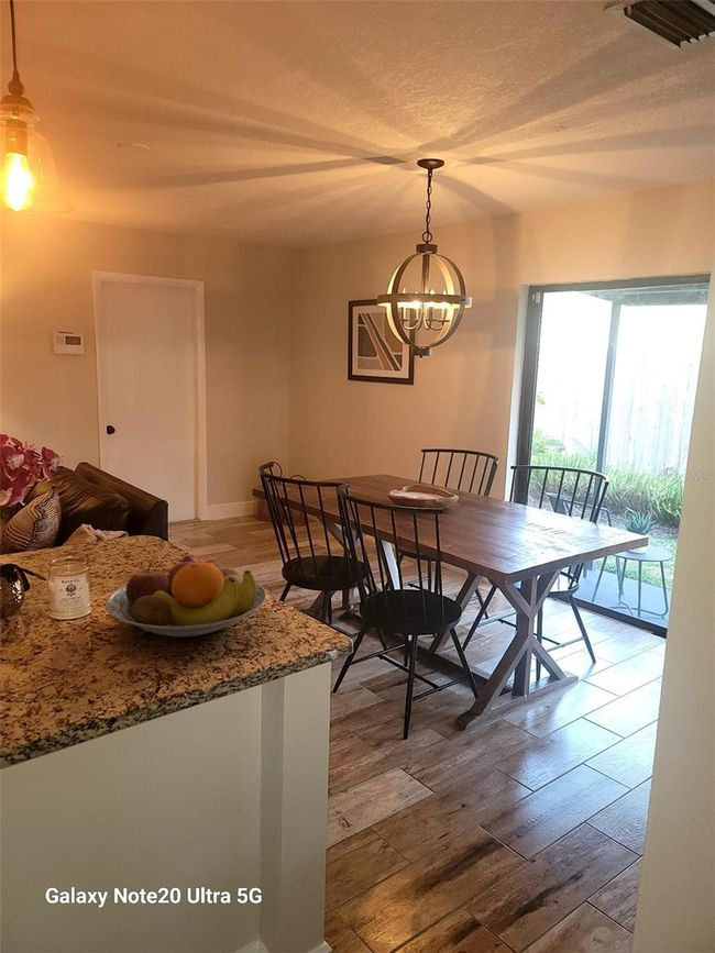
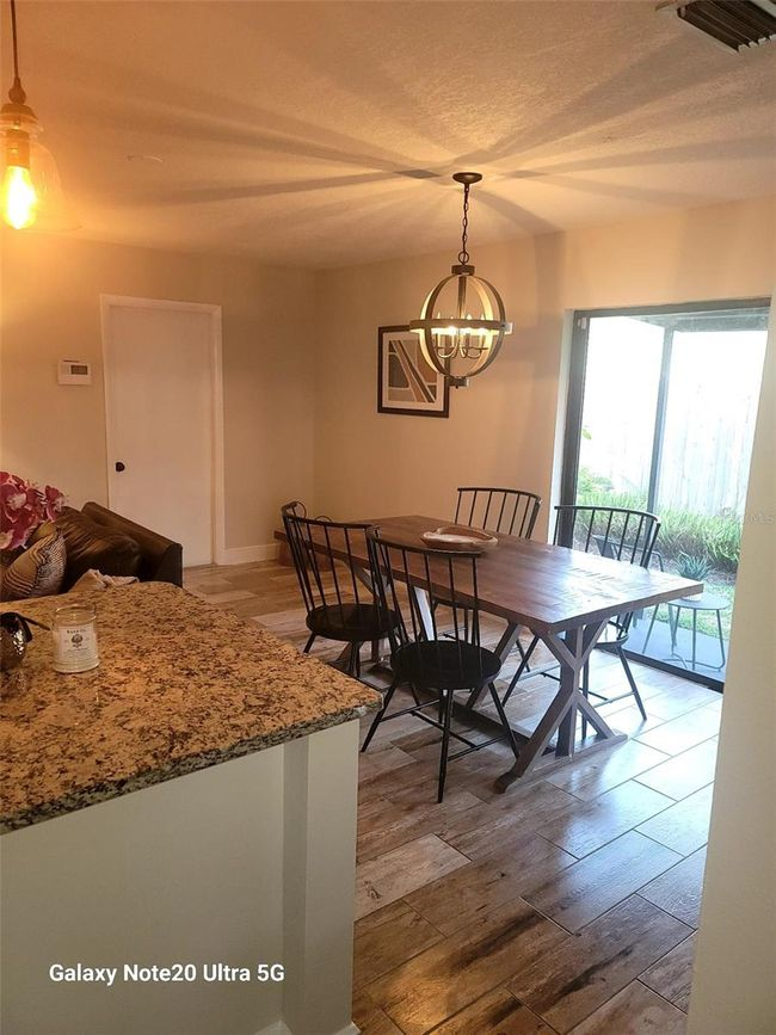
- fruit bowl [105,555,267,639]
